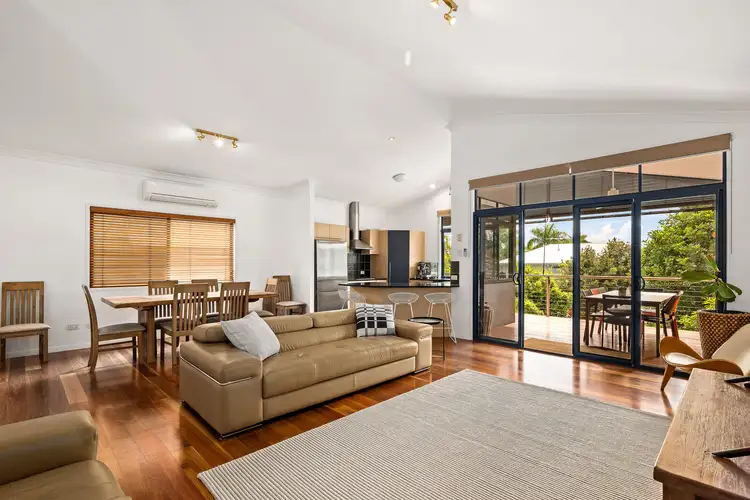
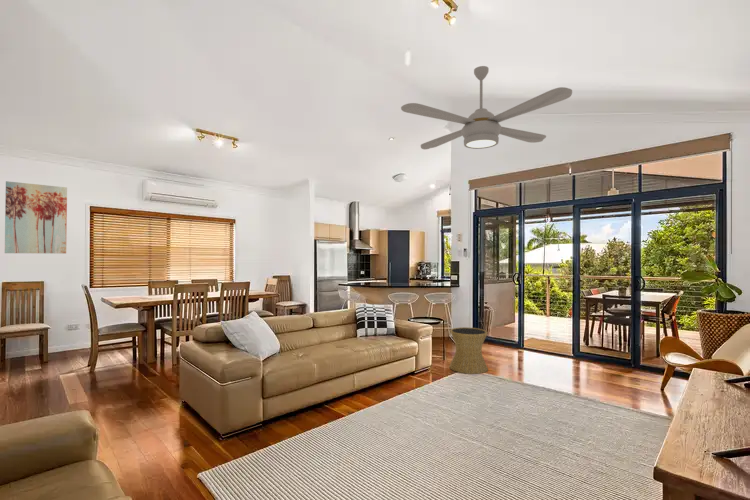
+ wall art [4,180,68,255]
+ ceiling fan [400,65,573,150]
+ side table [449,326,489,375]
